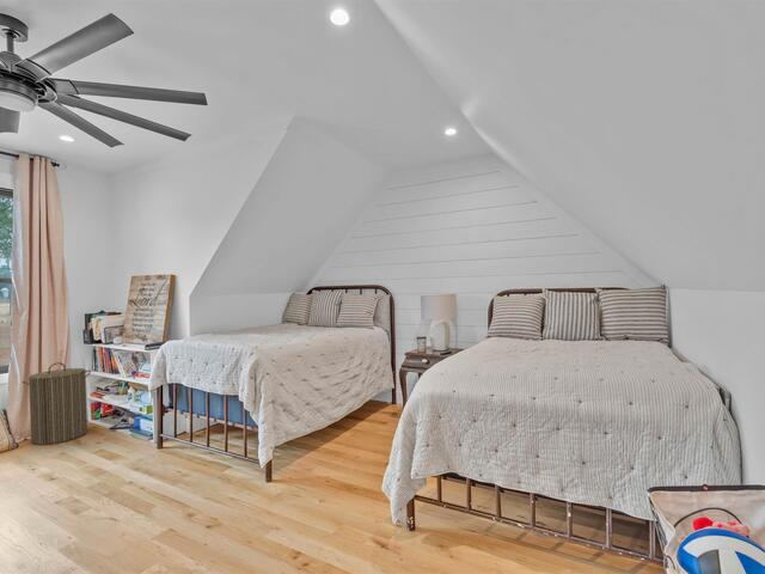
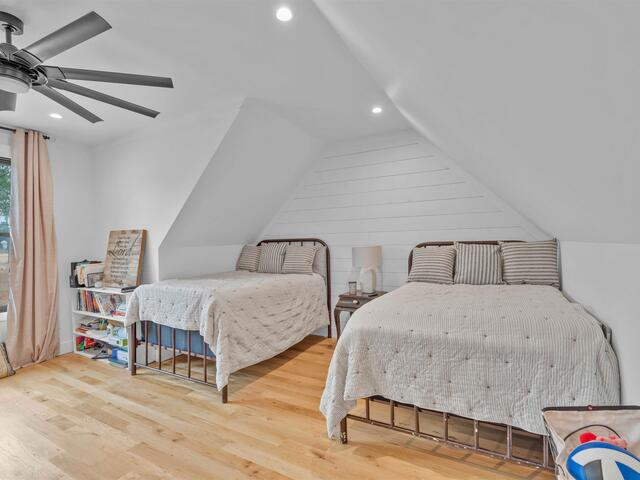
- laundry hamper [20,361,92,446]
